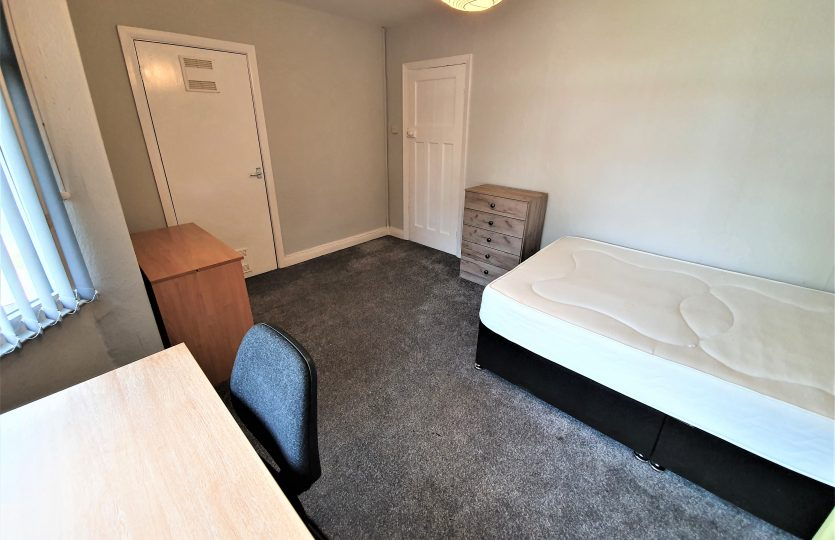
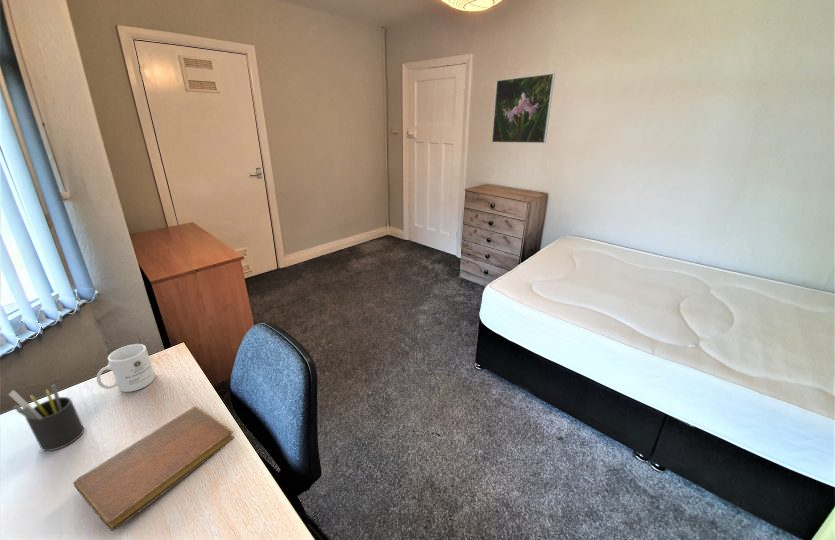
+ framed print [491,72,556,144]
+ pen holder [7,384,85,452]
+ mug [96,343,156,393]
+ notebook [72,405,235,532]
